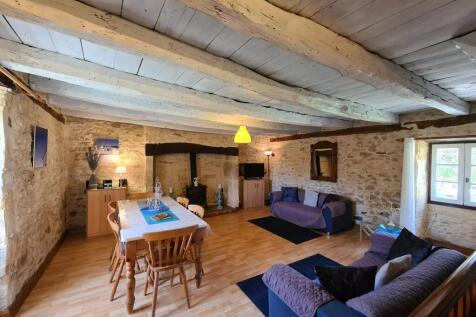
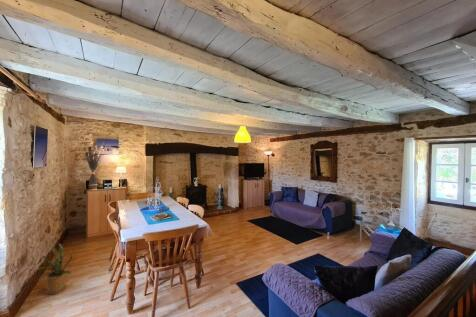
+ house plant [34,243,73,295]
